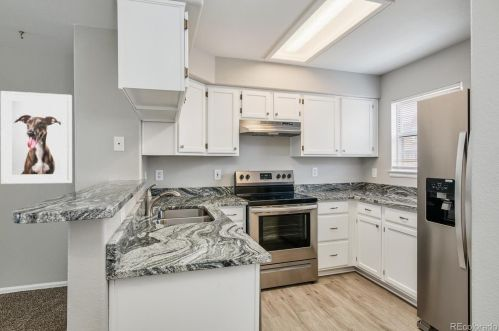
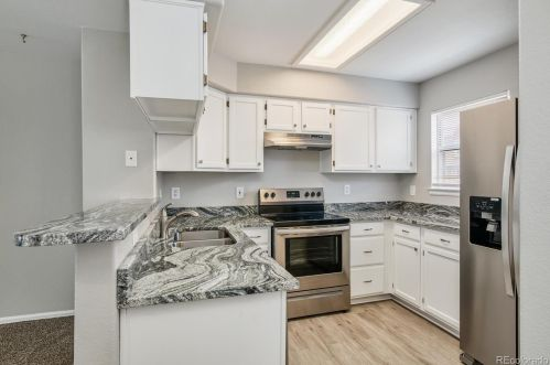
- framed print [0,90,73,185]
